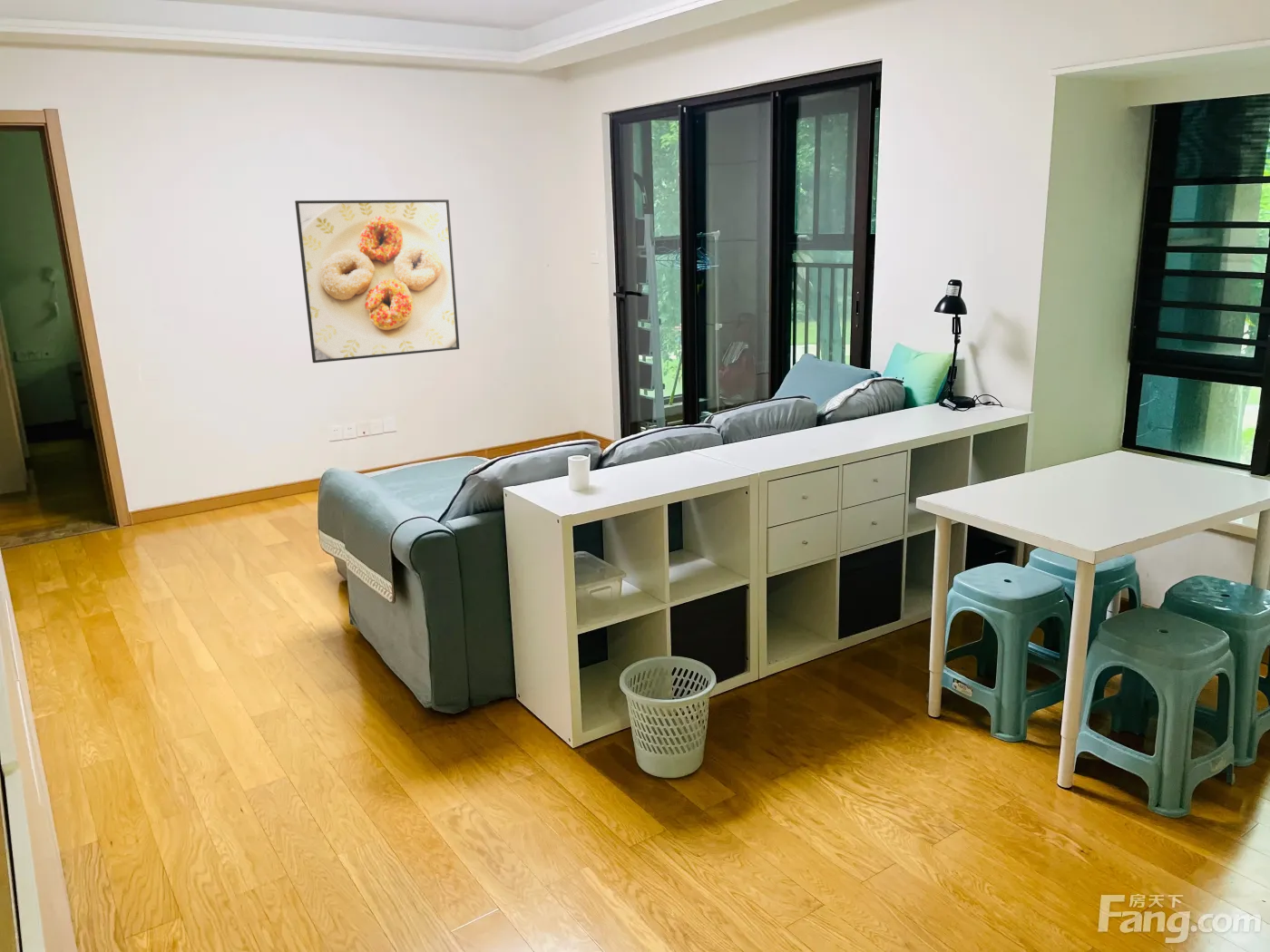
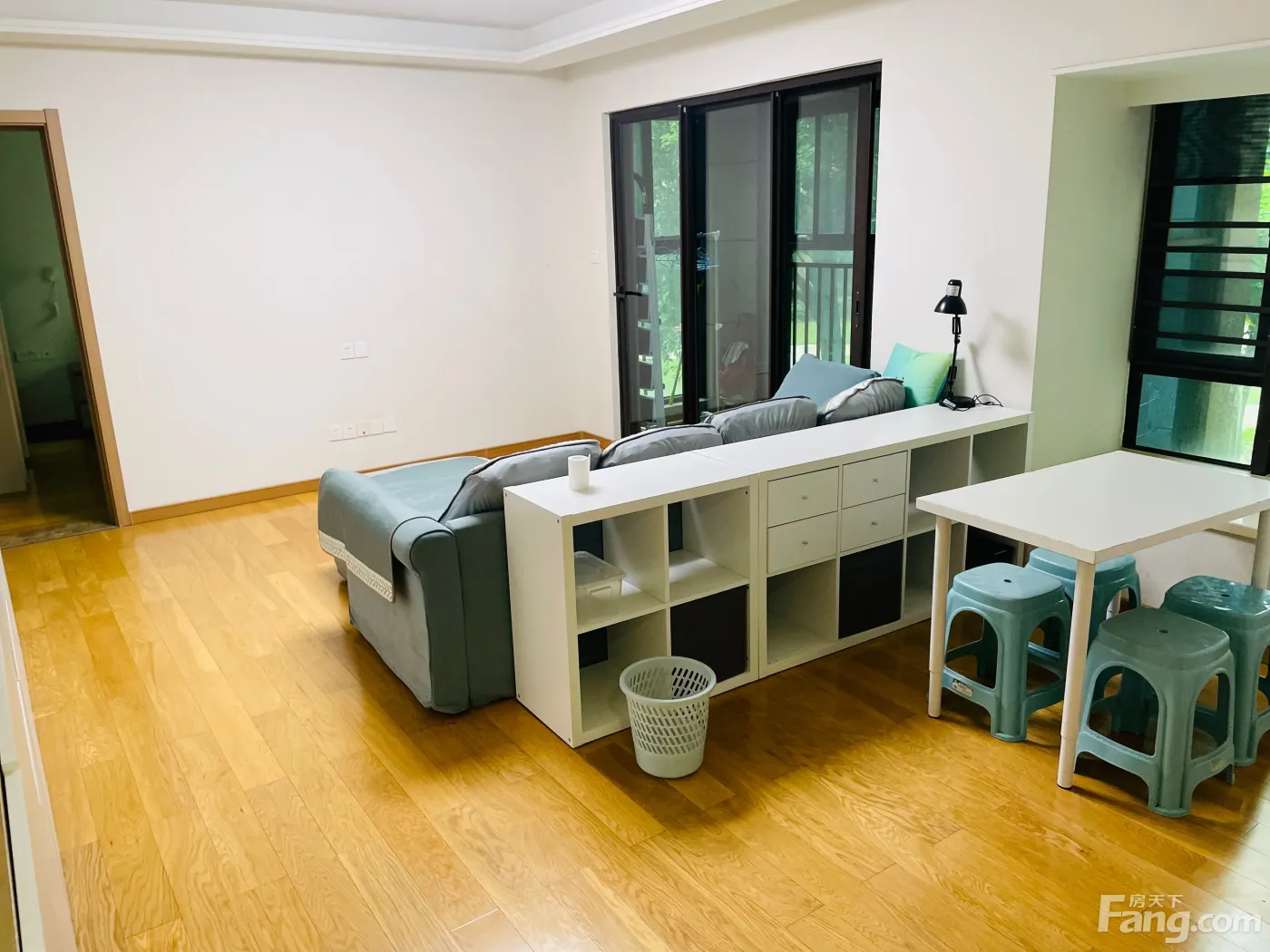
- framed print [294,199,460,364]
